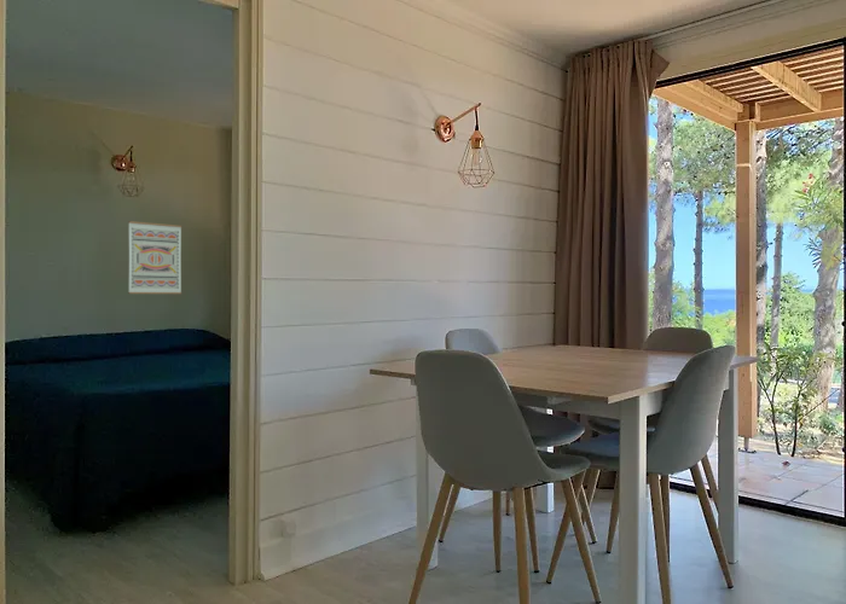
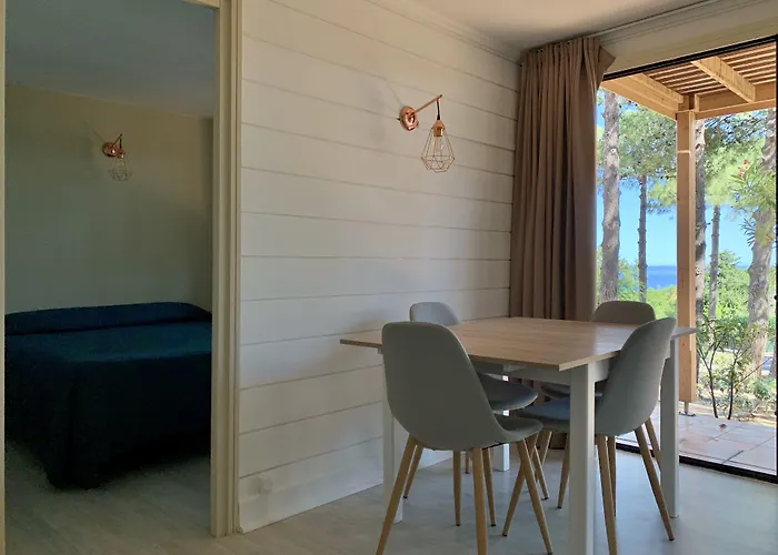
- wall art [127,220,182,295]
